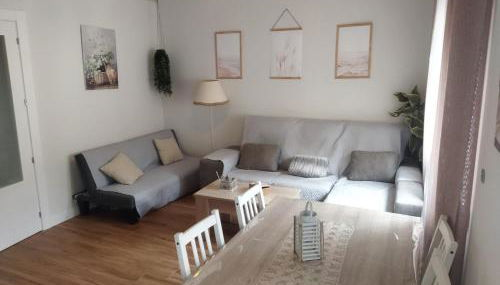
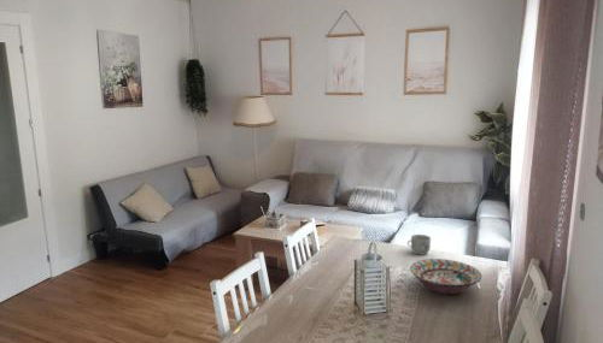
+ decorative bowl [409,258,482,295]
+ mug [406,233,432,256]
